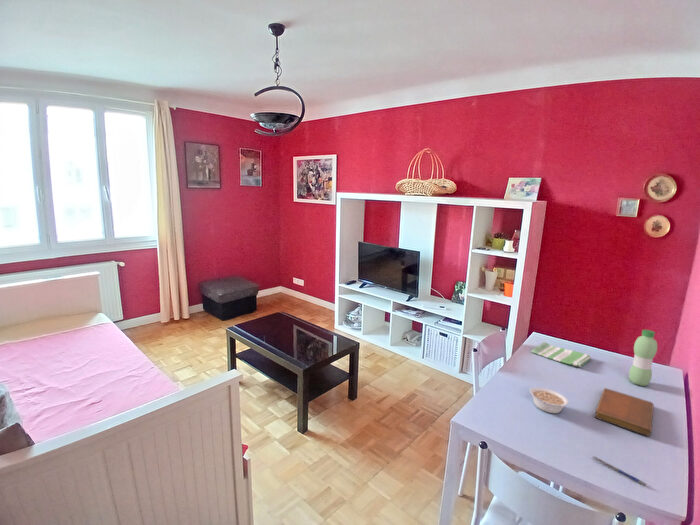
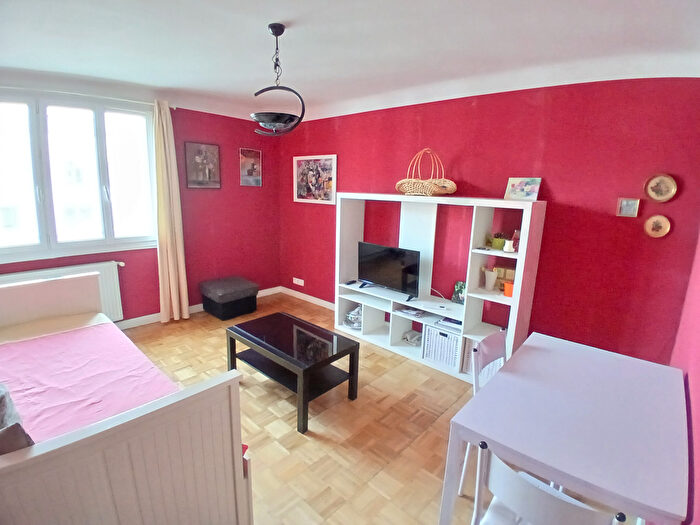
- dish towel [530,341,592,368]
- pen [593,456,647,487]
- water bottle [628,328,658,387]
- notebook [594,387,655,437]
- legume [529,386,570,414]
